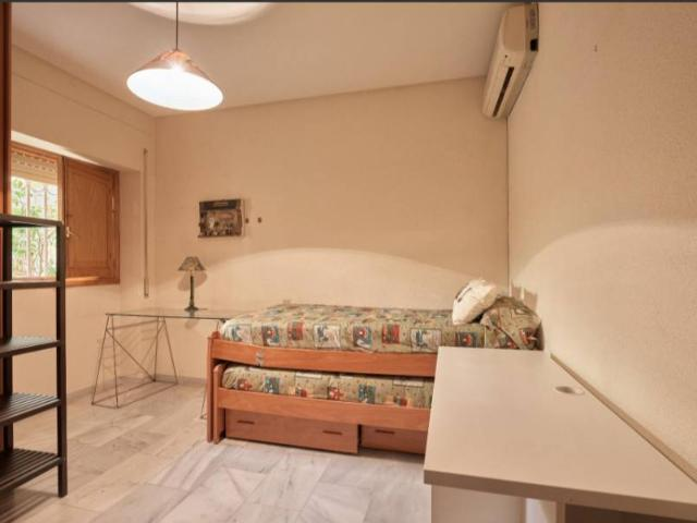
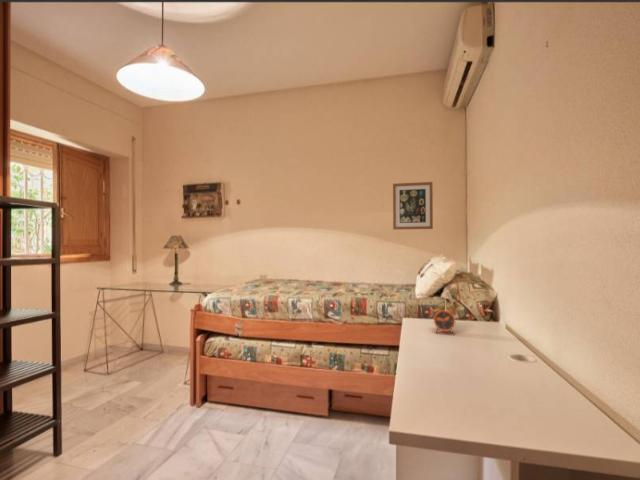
+ alarm clock [432,301,457,336]
+ wall art [392,181,434,231]
